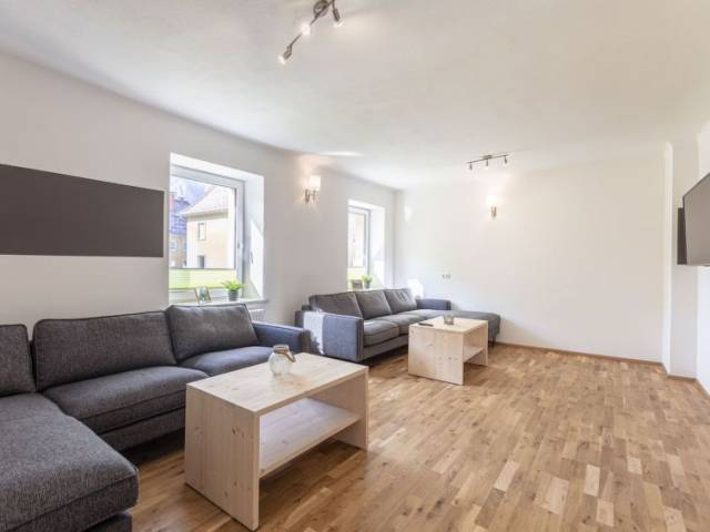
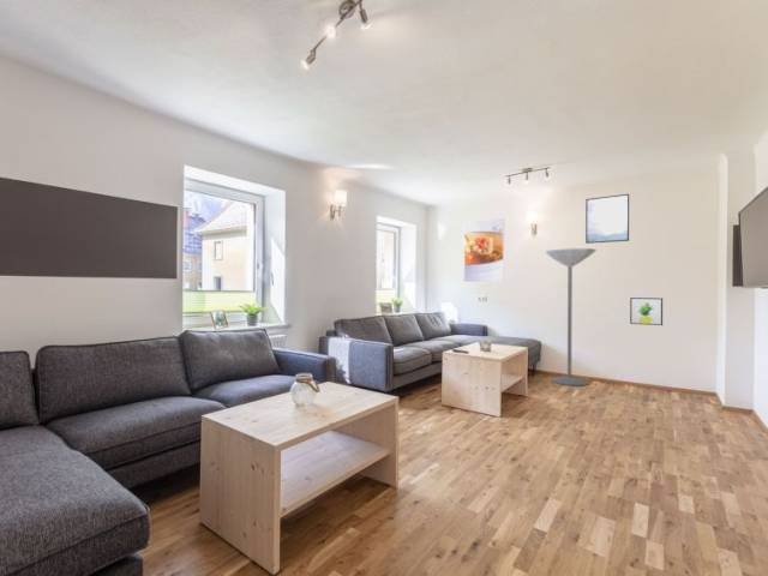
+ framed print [462,216,505,283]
+ floor lamp [545,247,598,386]
+ wall art [629,296,664,326]
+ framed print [584,193,630,245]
